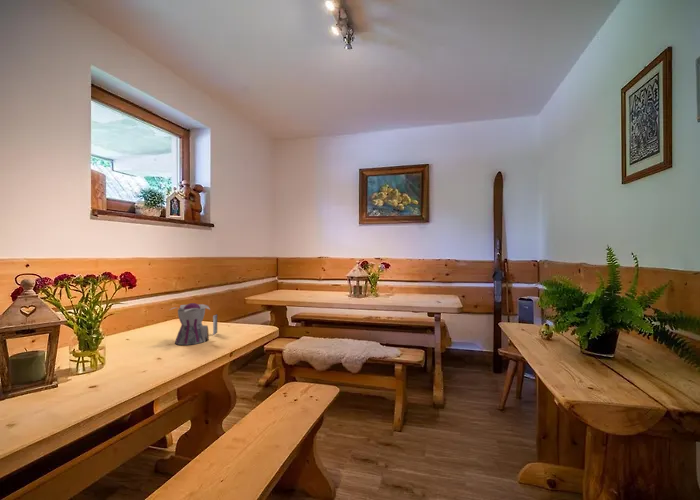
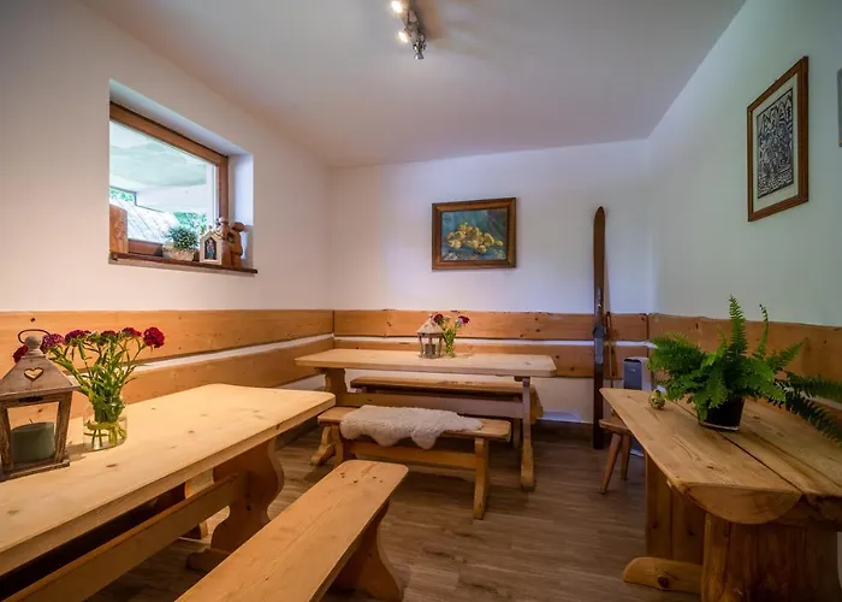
- teapot [169,302,218,346]
